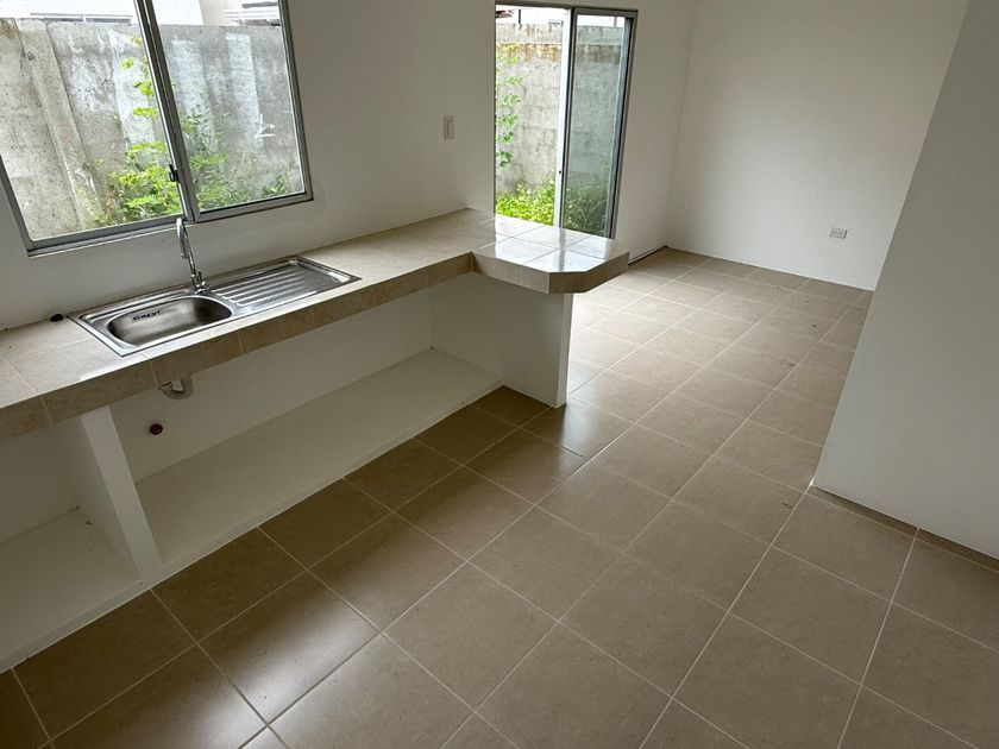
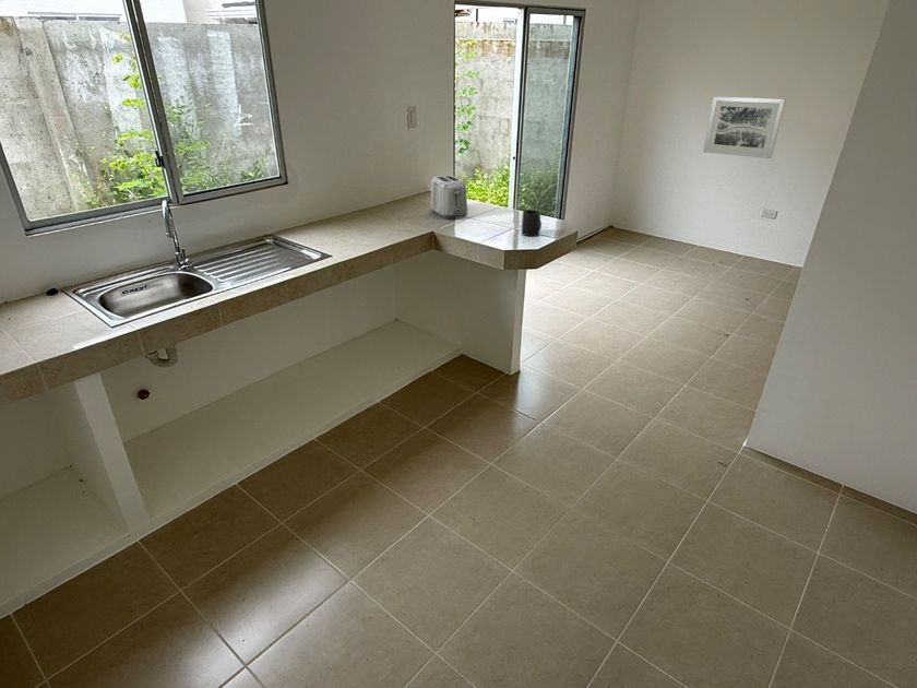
+ mug [521,209,543,237]
+ toaster [430,175,468,220]
+ wall art [702,95,787,159]
